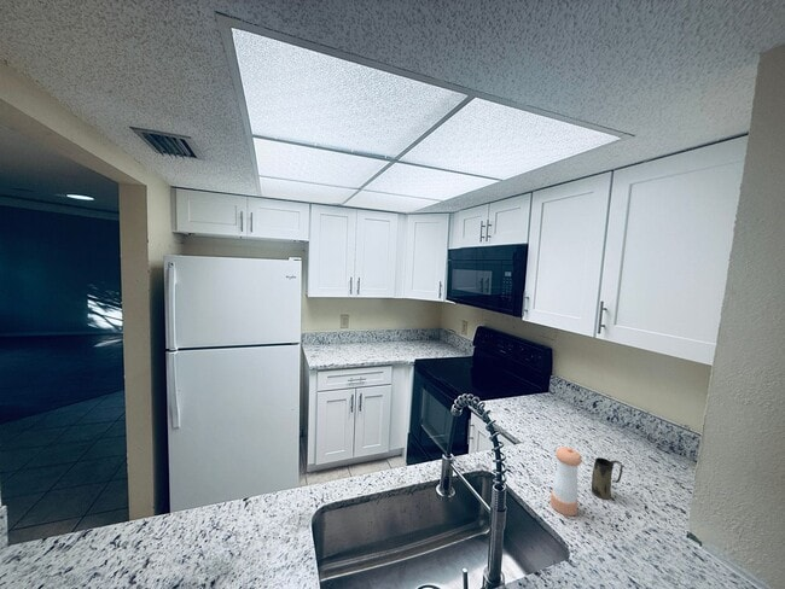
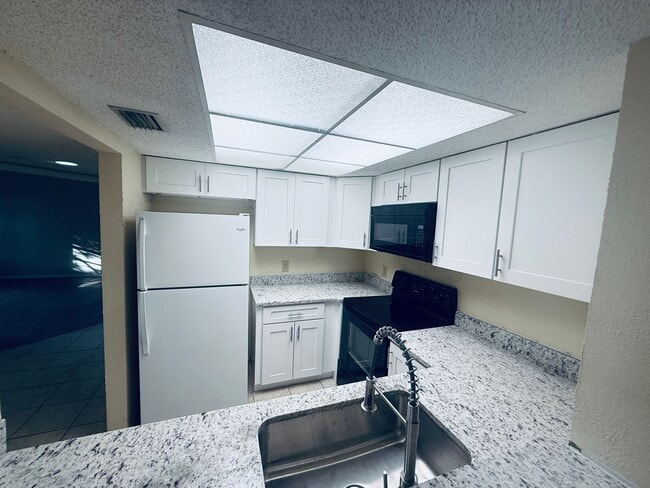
- pepper shaker [550,445,583,517]
- mug [591,456,624,501]
